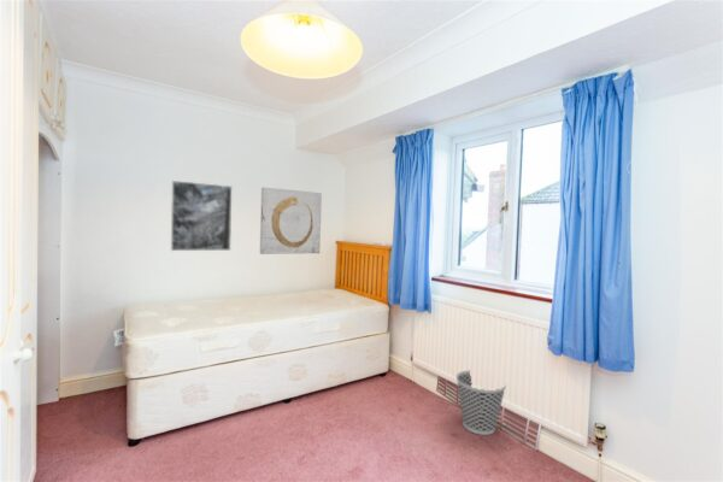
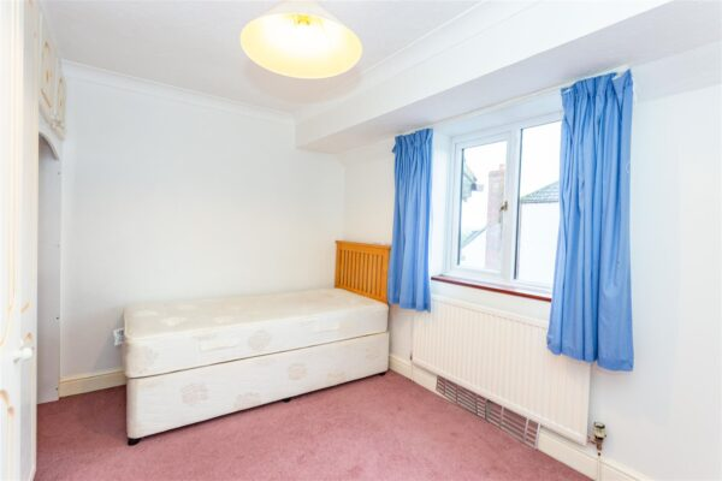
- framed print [170,180,233,252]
- wall art [259,187,323,255]
- wastebasket [455,369,507,436]
